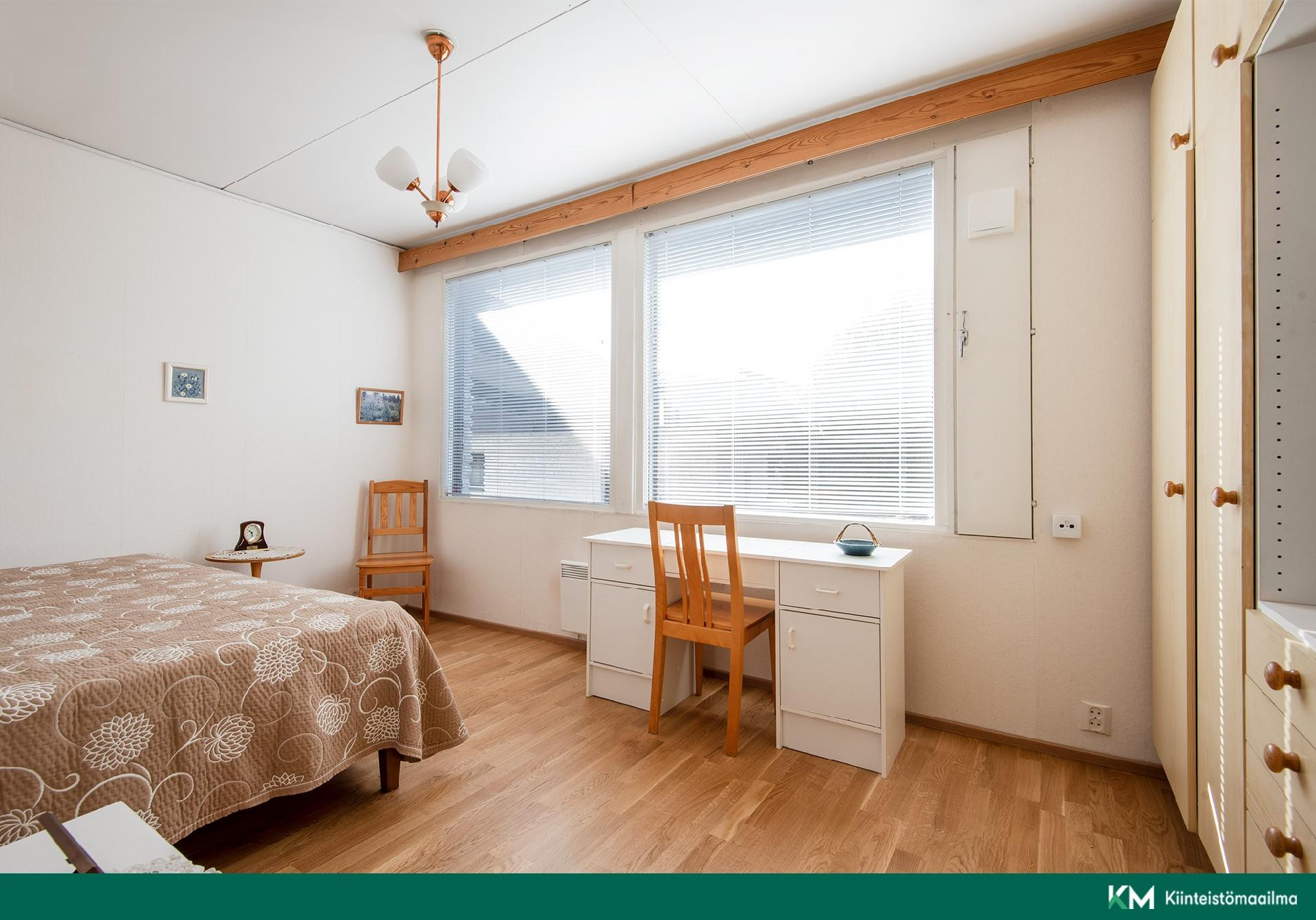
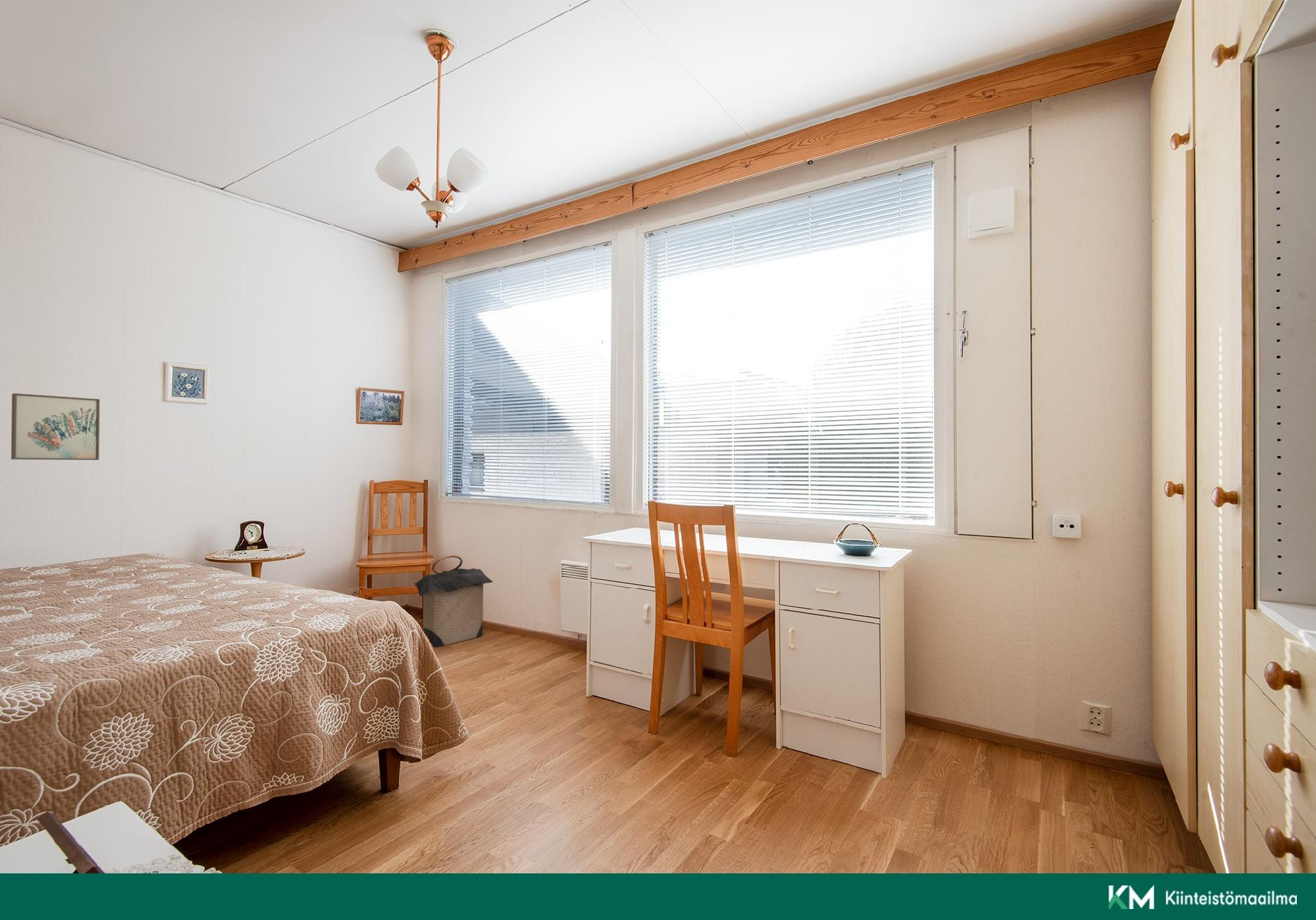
+ wall art [10,393,100,461]
+ laundry hamper [413,555,493,648]
